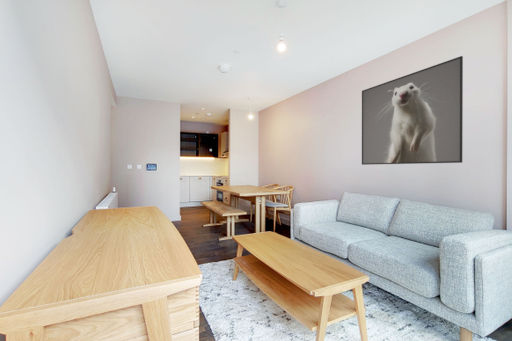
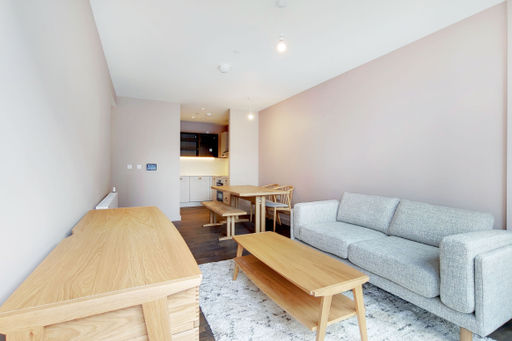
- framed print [361,55,464,166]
